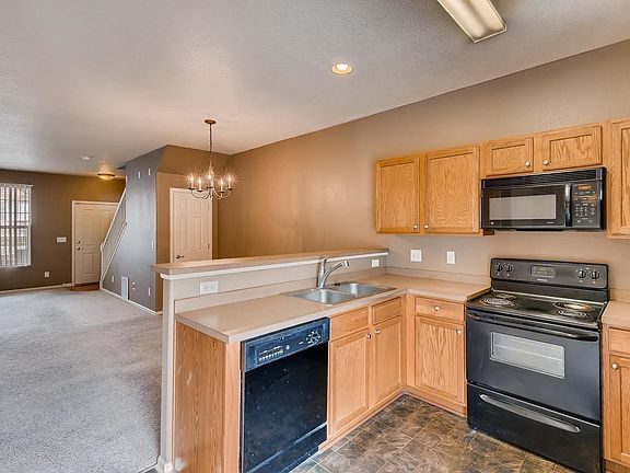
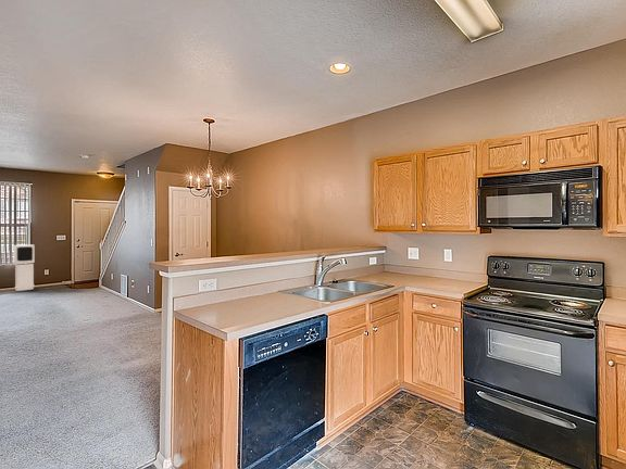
+ air purifier [13,244,36,292]
